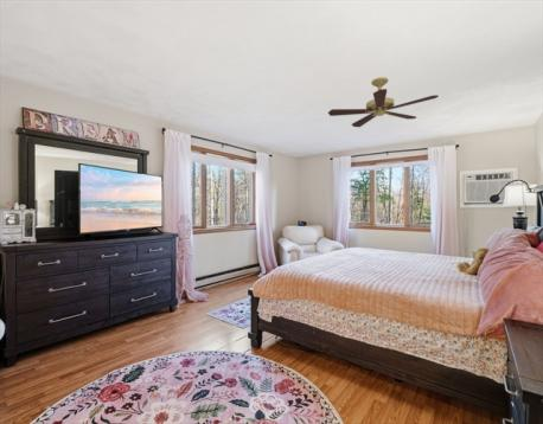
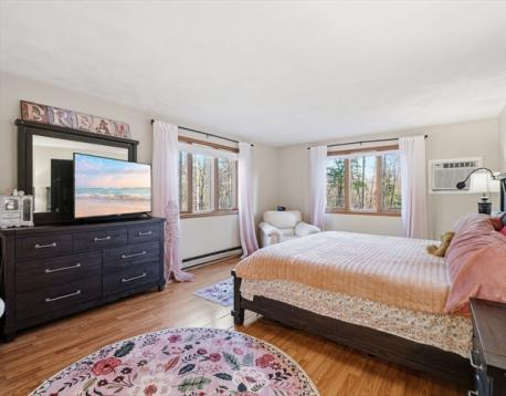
- ceiling fan [327,76,440,128]
